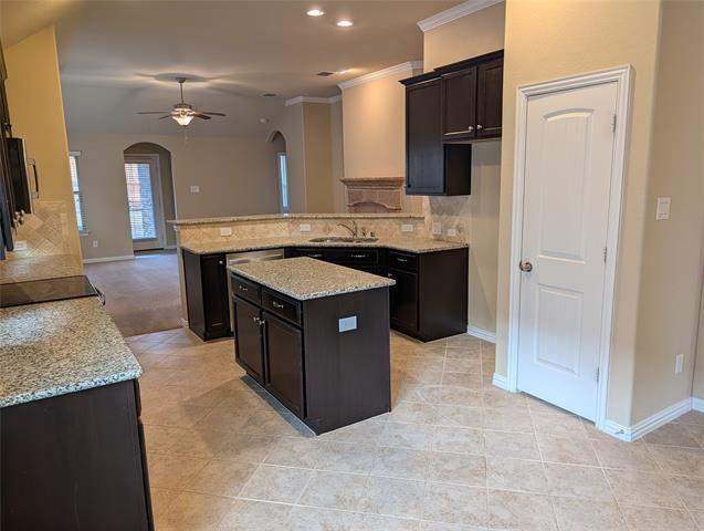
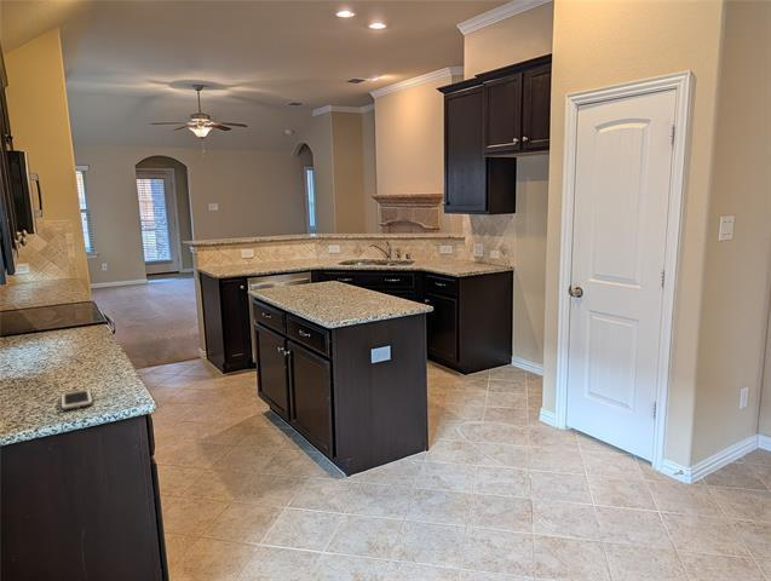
+ cell phone [61,387,93,412]
